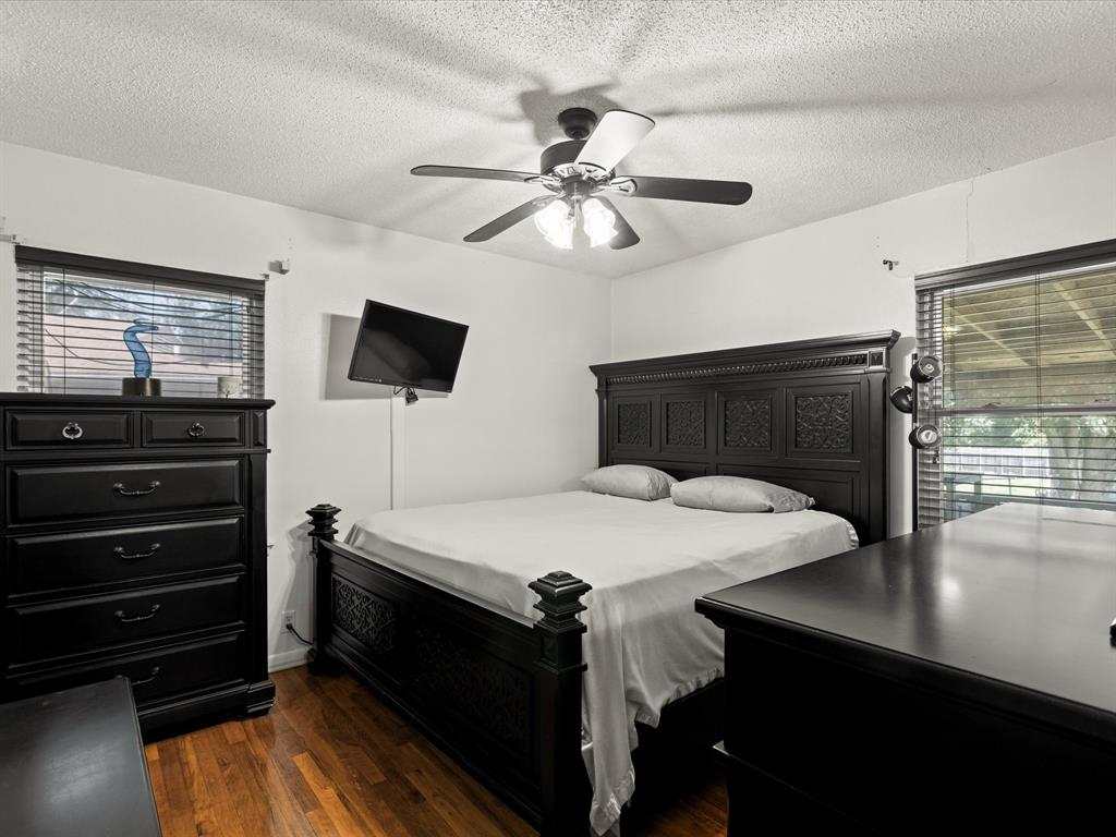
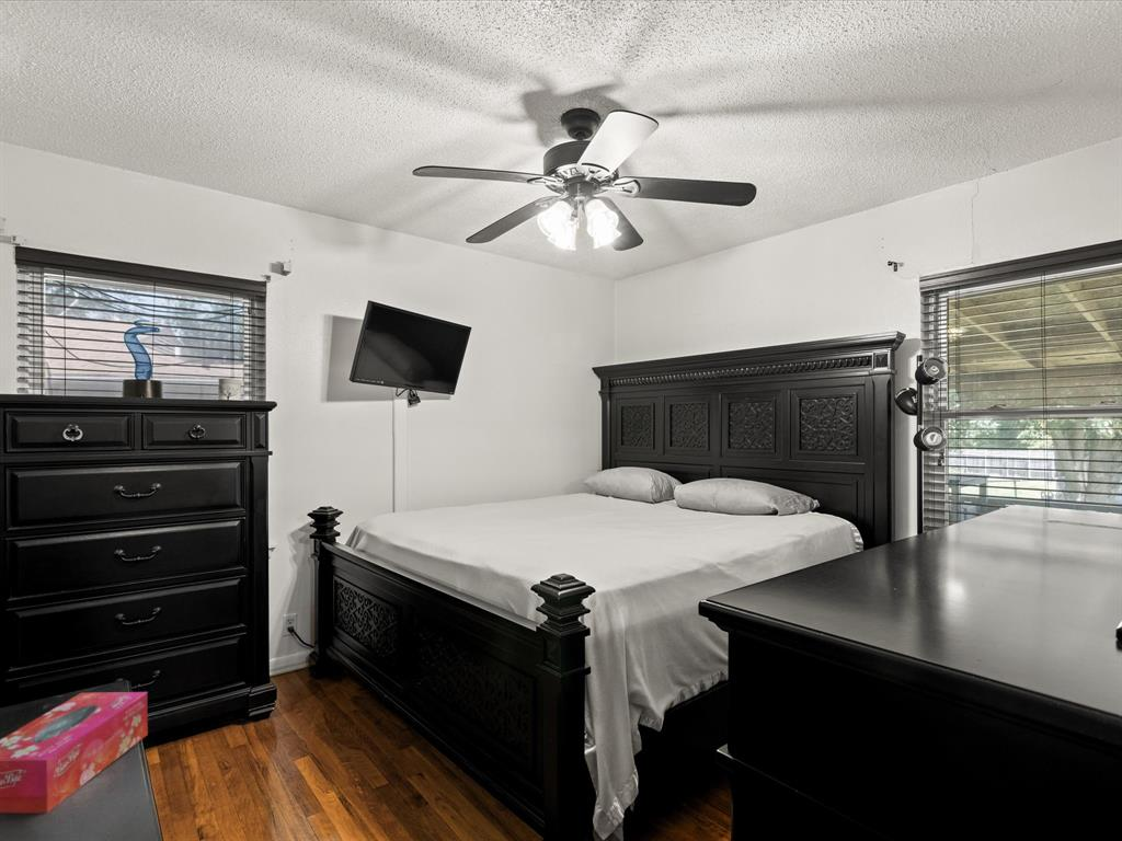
+ tissue box [0,691,149,814]
